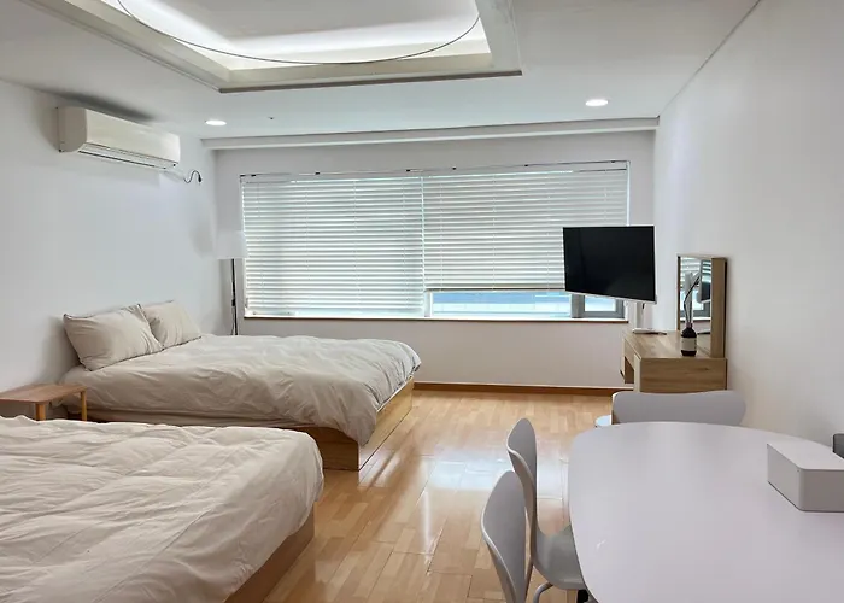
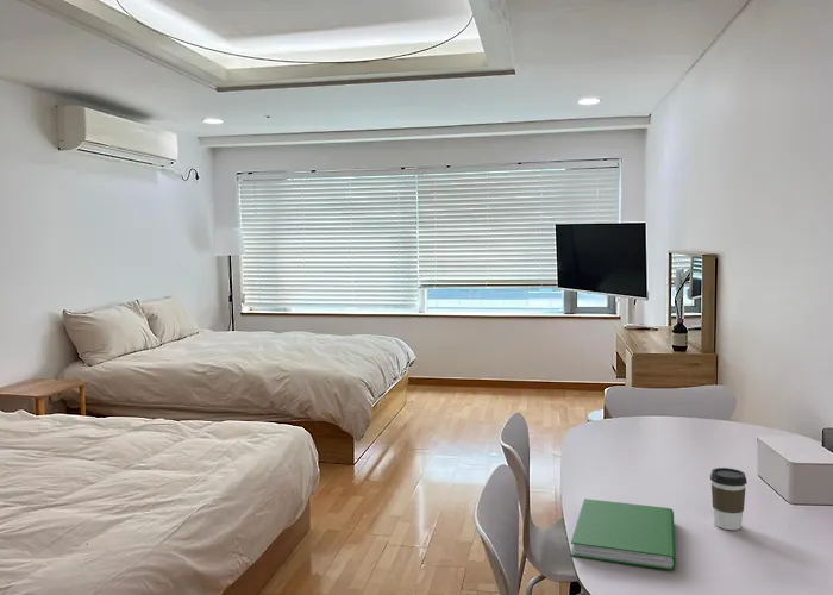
+ coffee cup [709,466,749,531]
+ hardcover book [570,497,677,571]
